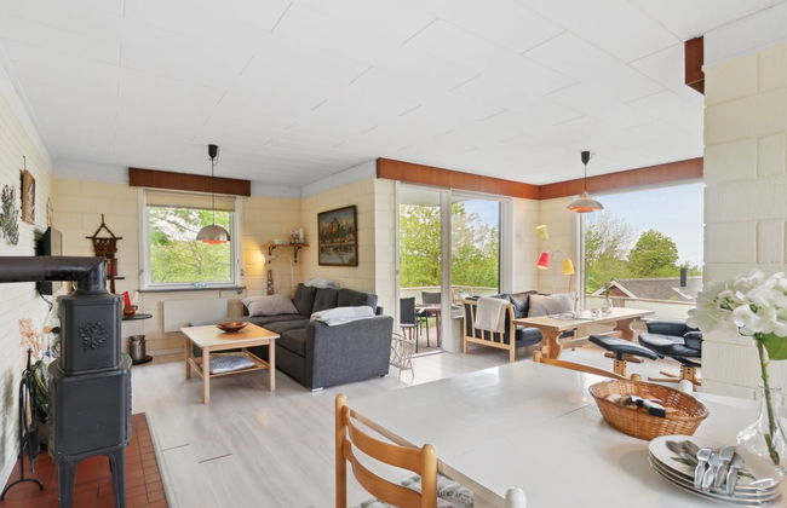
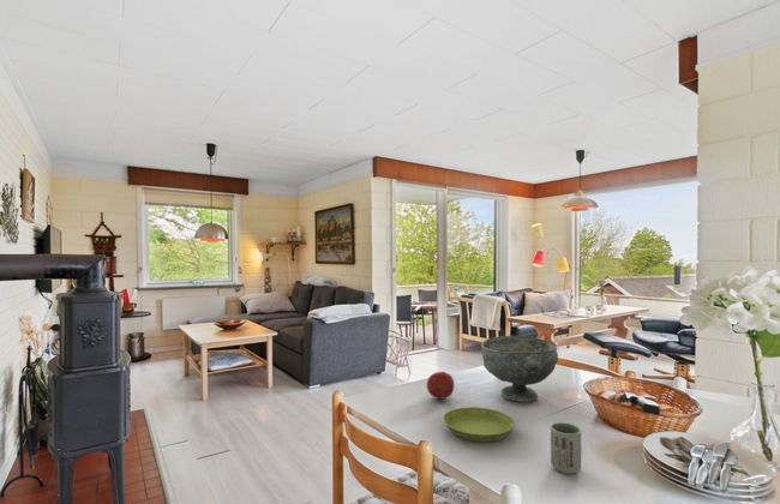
+ decorative bowl [480,335,559,403]
+ cup [550,421,582,475]
+ saucer [442,406,516,443]
+ fruit [426,371,455,401]
